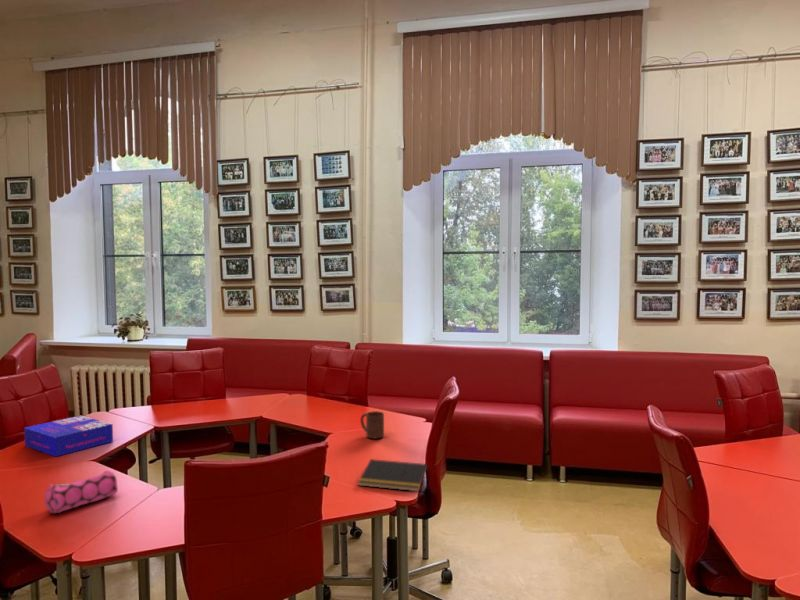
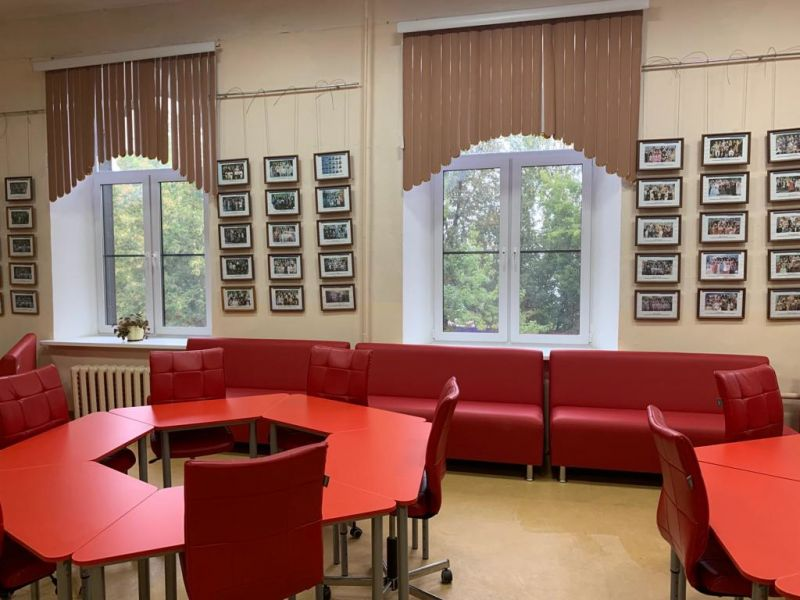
- cup [359,410,385,440]
- board game [23,415,114,458]
- notepad [357,458,428,492]
- pencil case [44,470,119,514]
